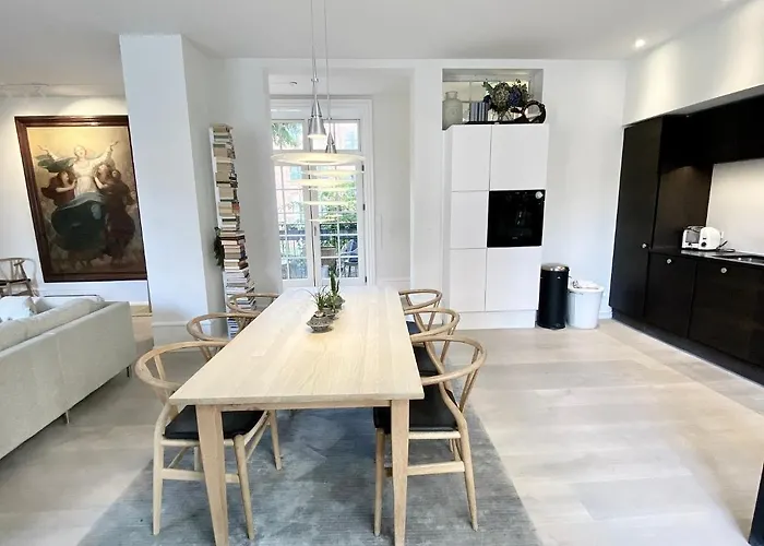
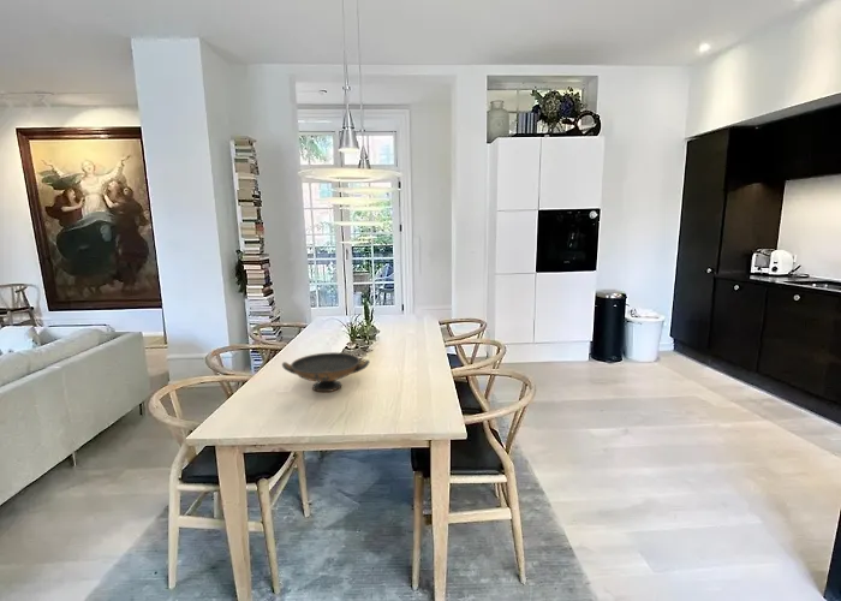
+ decorative bowl [281,351,371,393]
